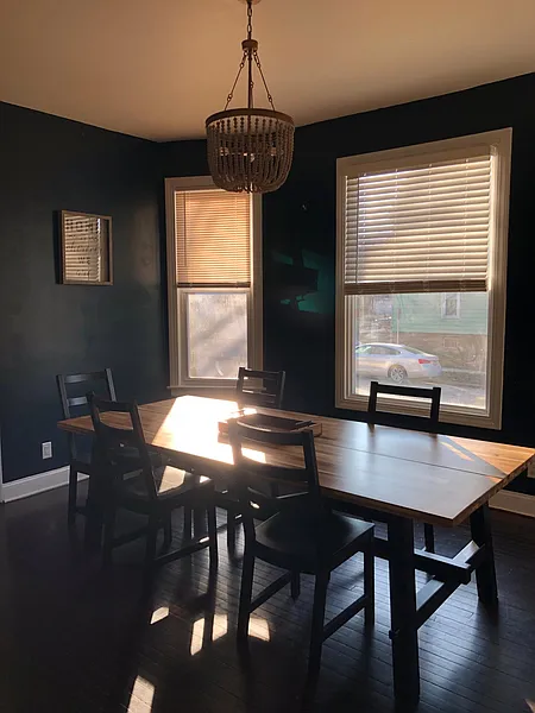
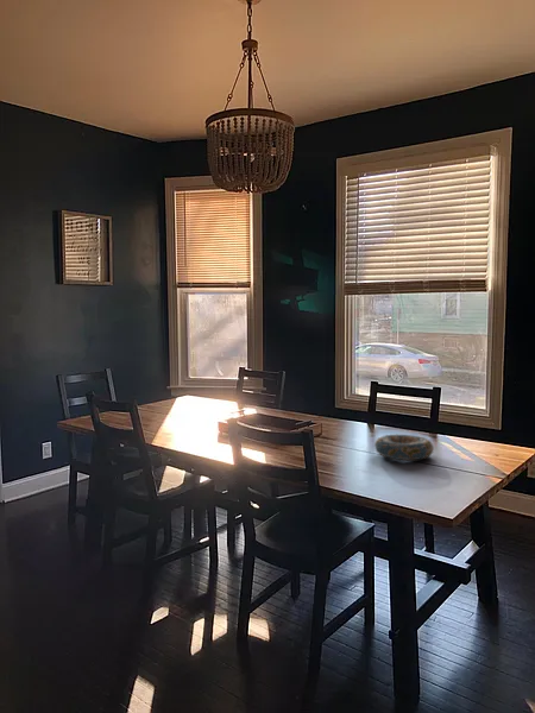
+ decorative bowl [373,433,435,462]
